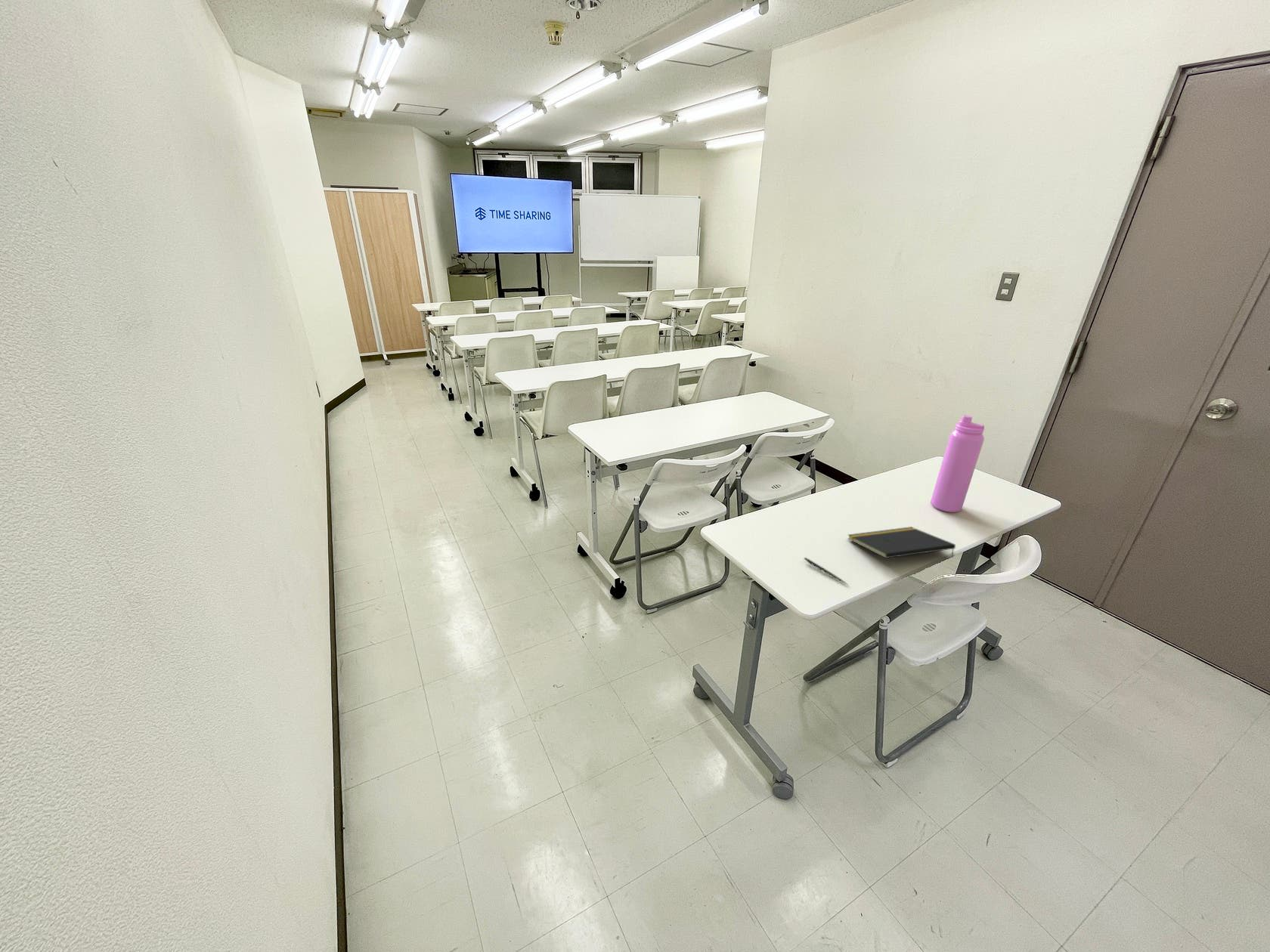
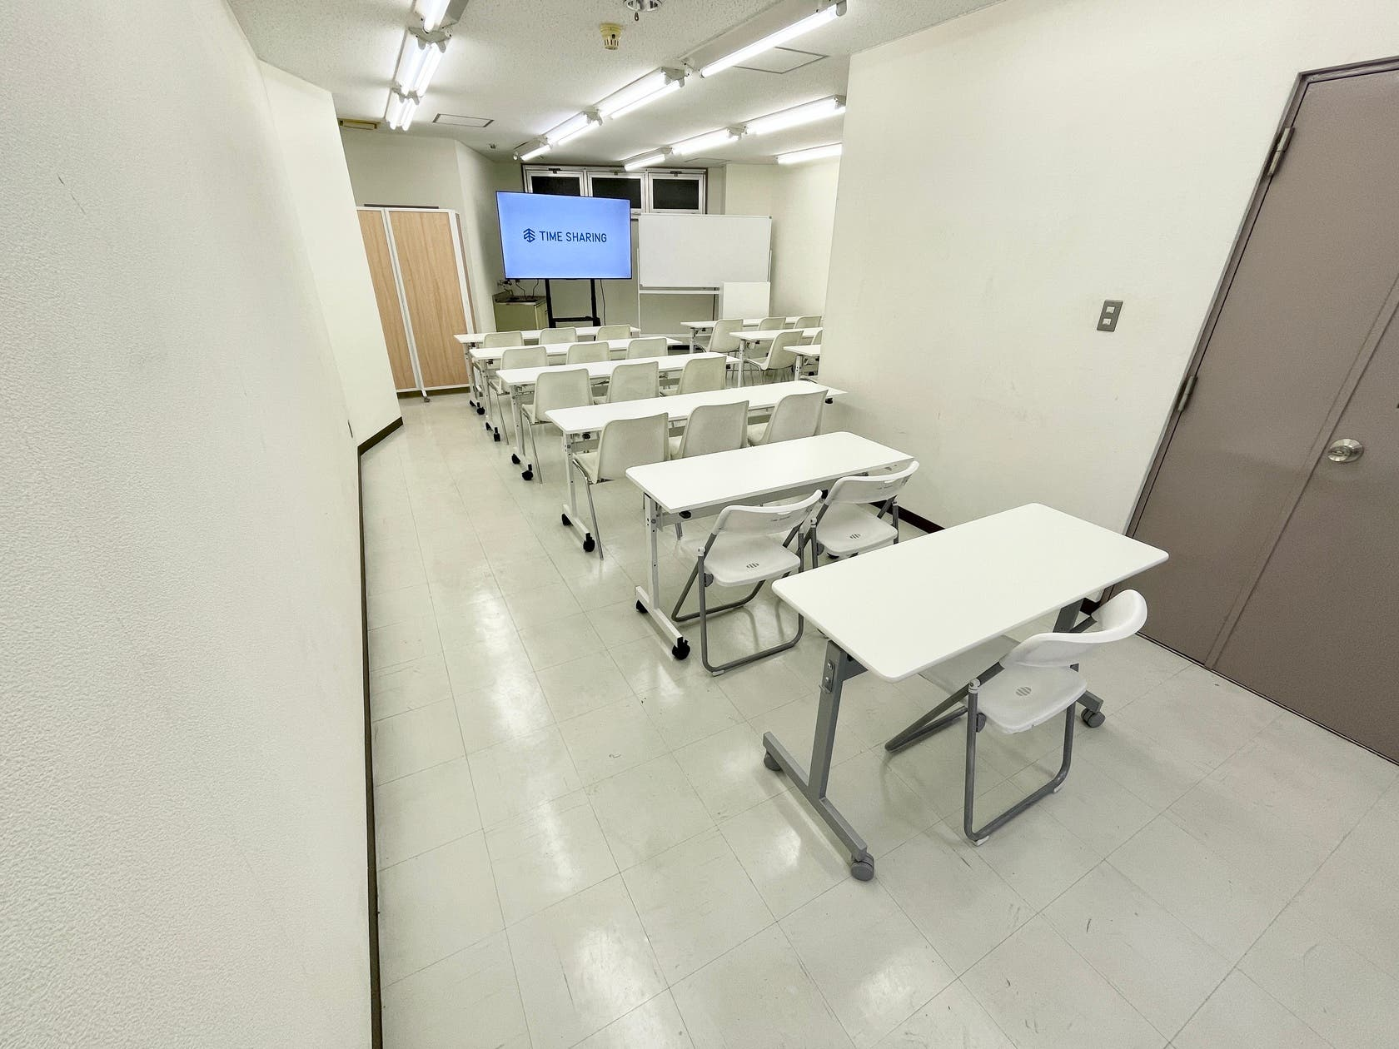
- pen [804,557,849,586]
- water bottle [930,414,985,513]
- notepad [847,526,956,559]
